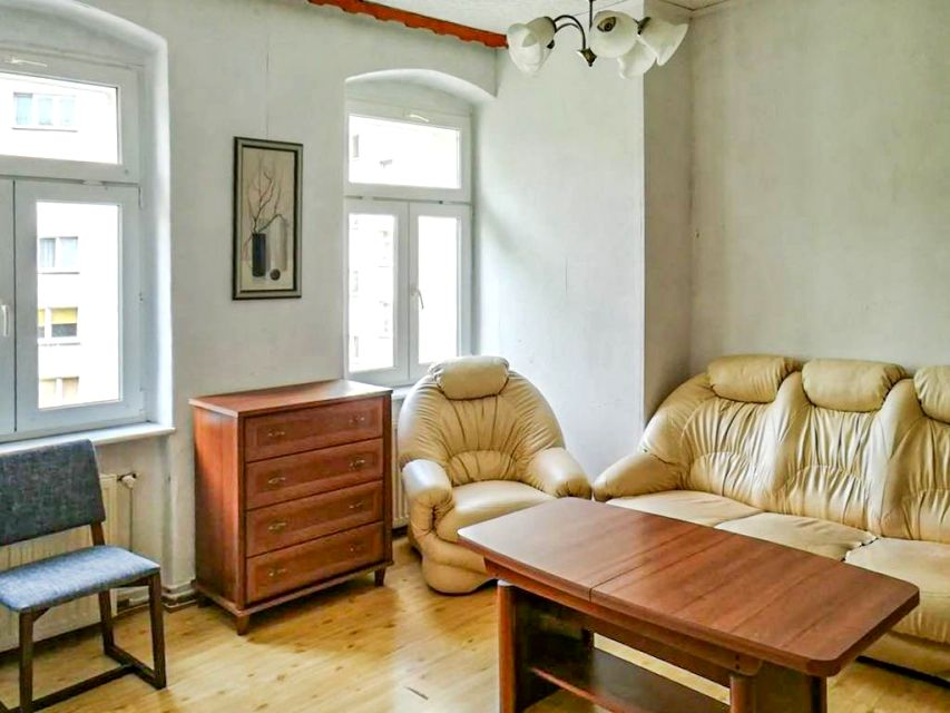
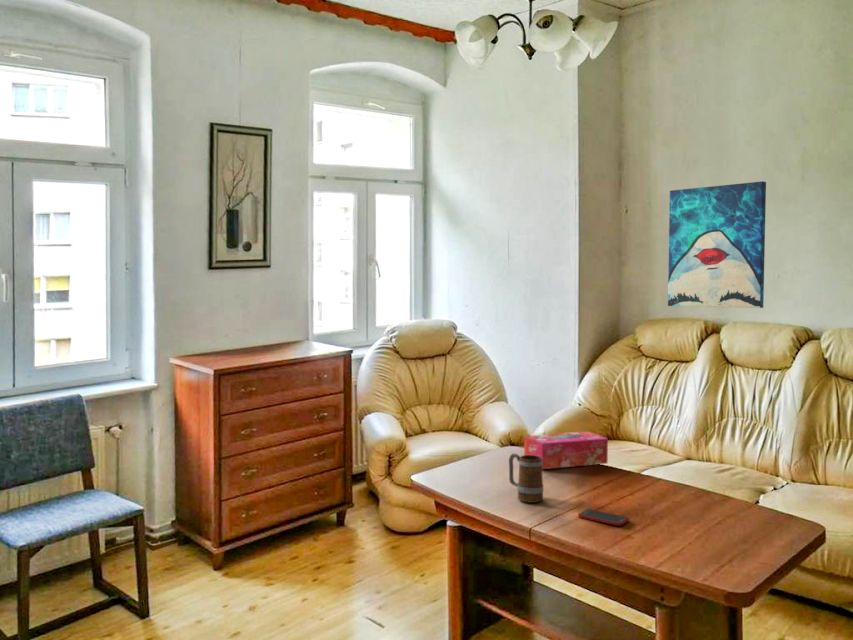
+ wall art [667,180,767,309]
+ cell phone [577,508,630,527]
+ mug [508,452,544,504]
+ tissue box [523,430,609,470]
